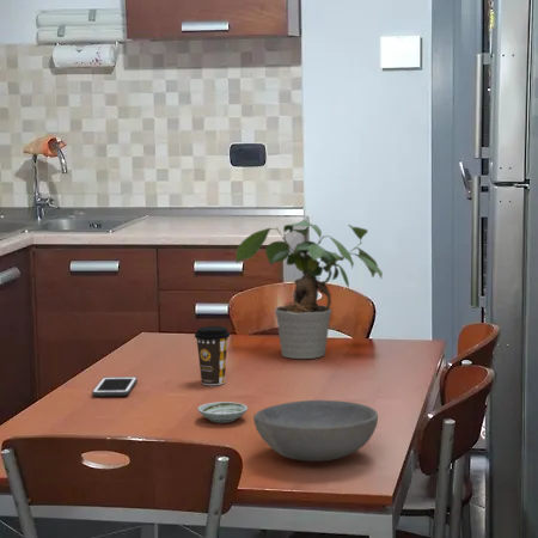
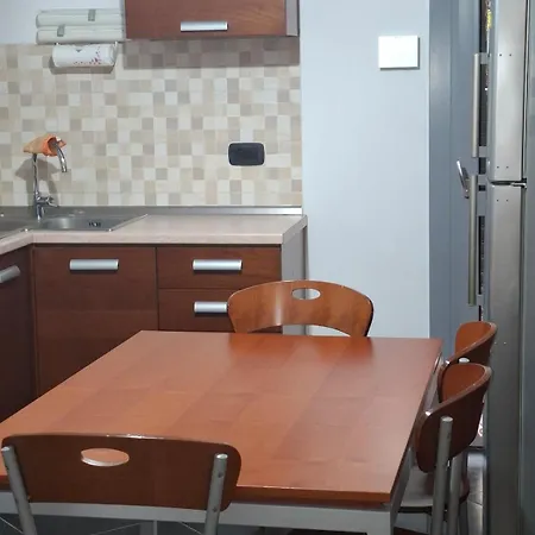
- potted plant [234,219,384,360]
- cell phone [91,375,139,397]
- saucer [196,401,249,423]
- bowl [252,399,379,463]
- coffee cup [194,325,231,386]
